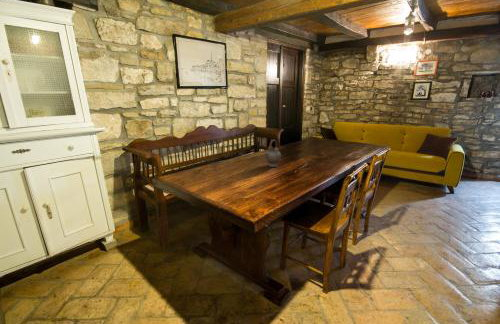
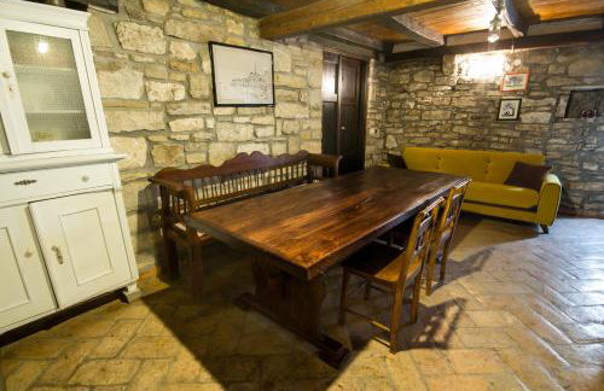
- teapot [264,139,282,168]
